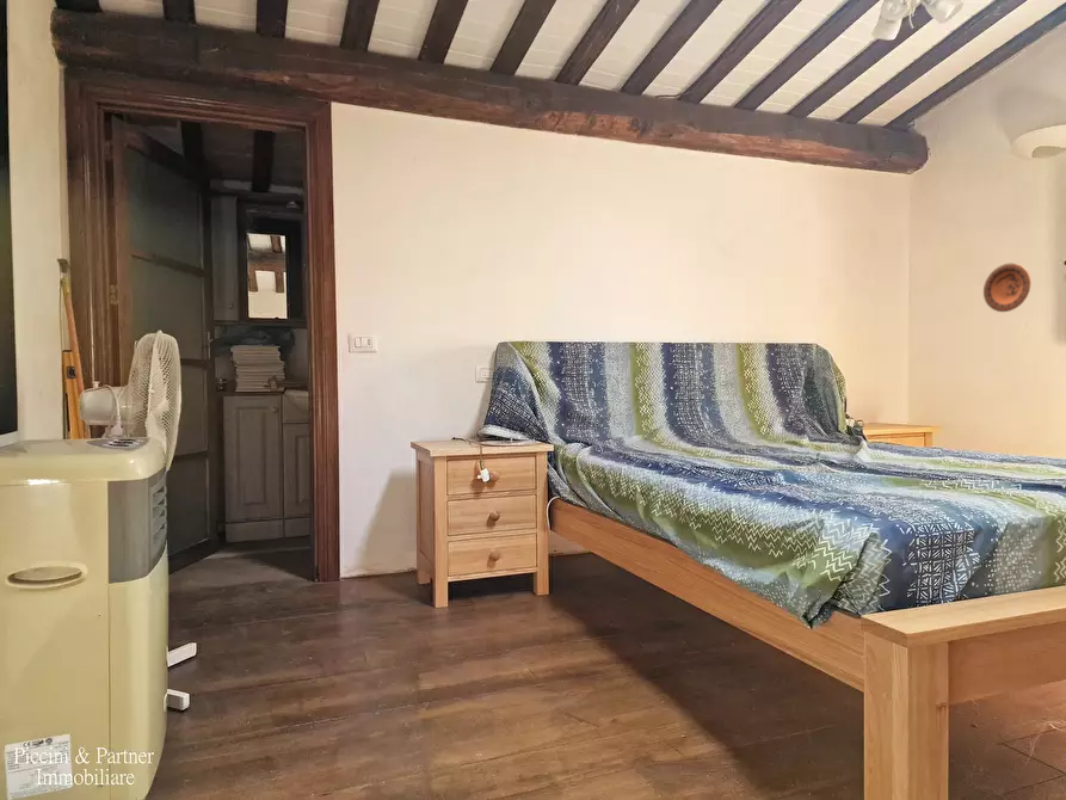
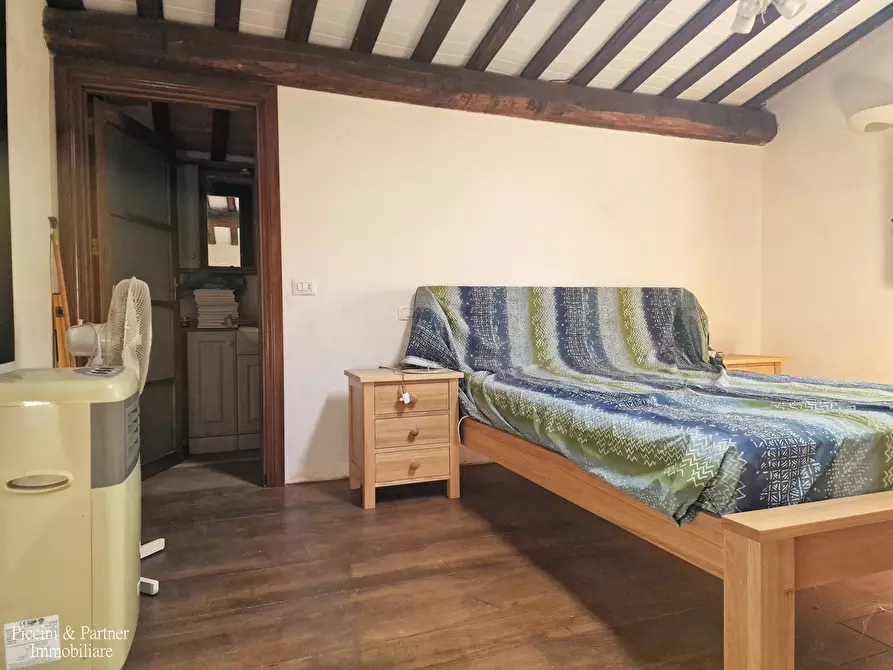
- decorative plate [982,263,1033,313]
